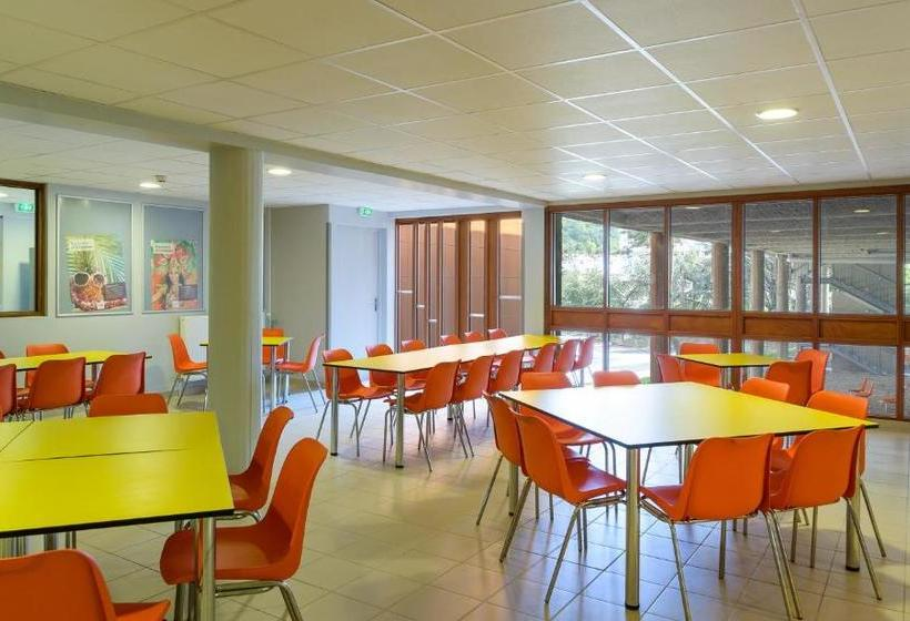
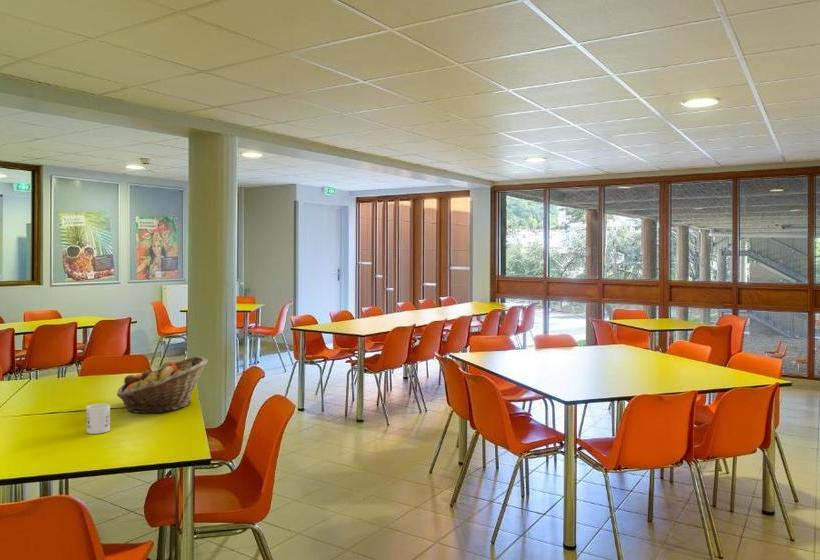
+ fruit basket [116,355,209,414]
+ mug [85,403,111,435]
